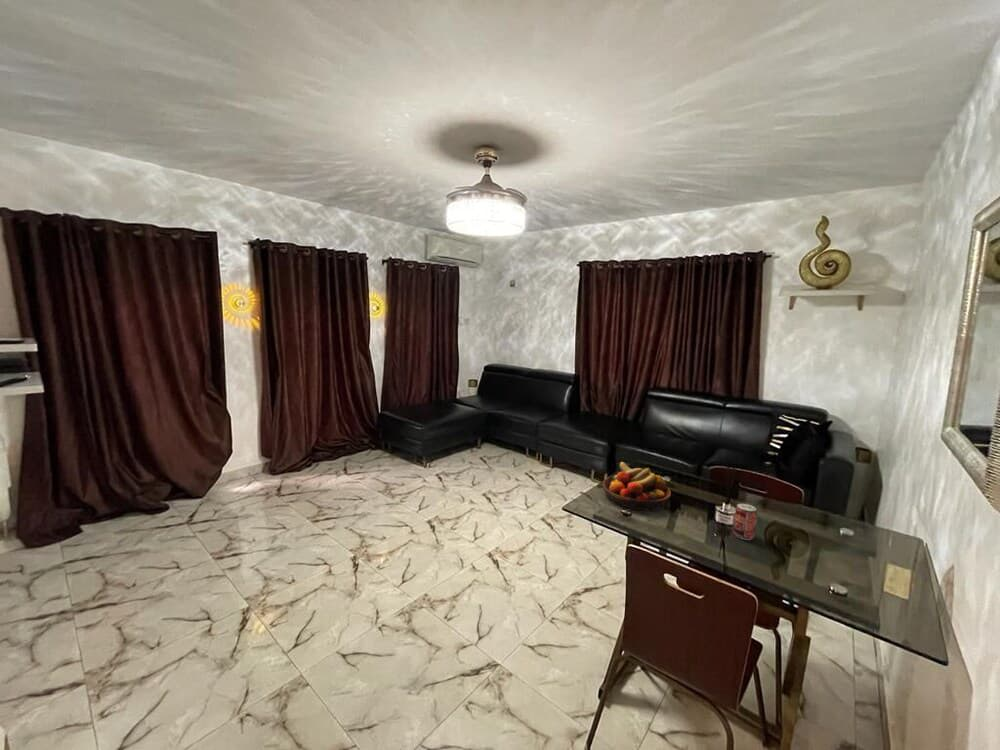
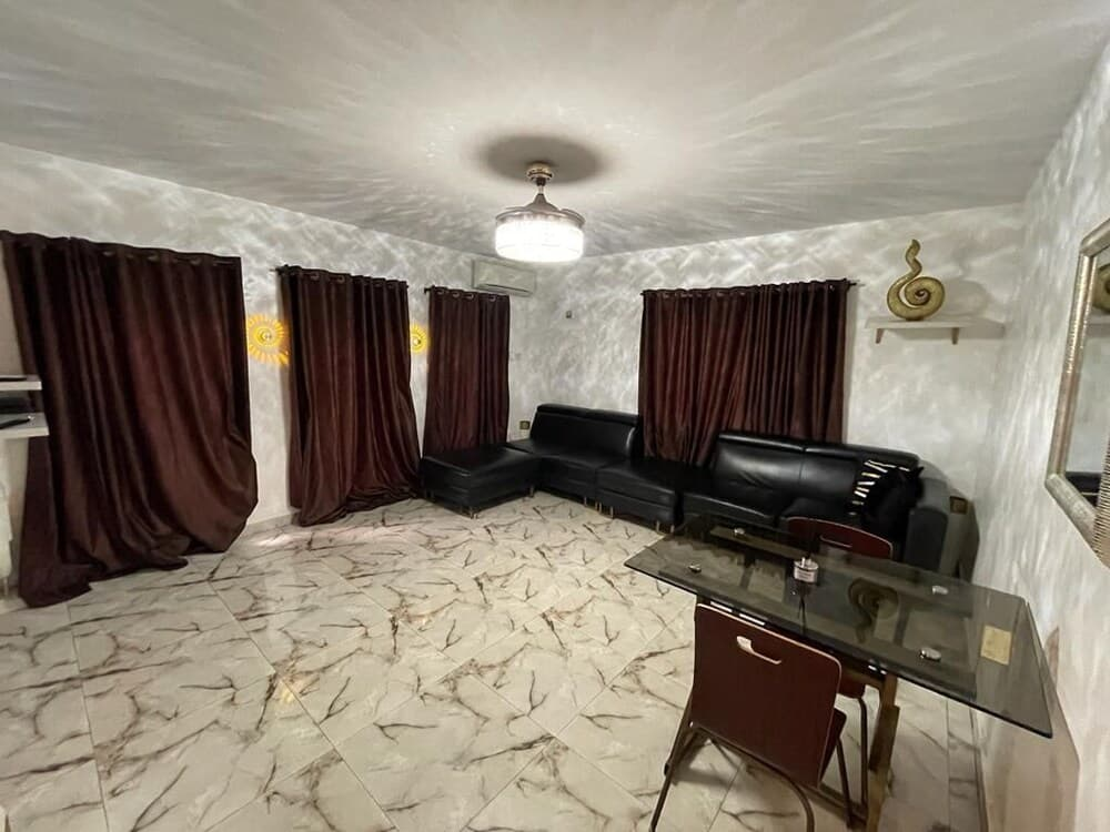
- beverage can [732,503,758,541]
- fruit bowl [602,461,672,512]
